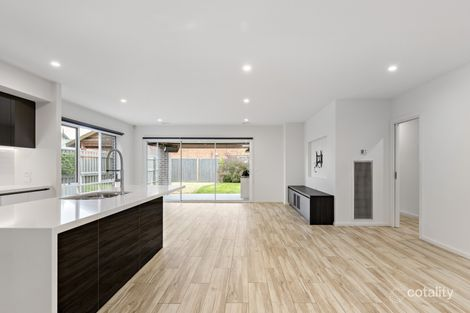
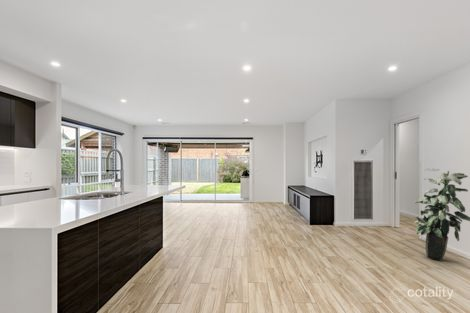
+ indoor plant [413,167,470,262]
